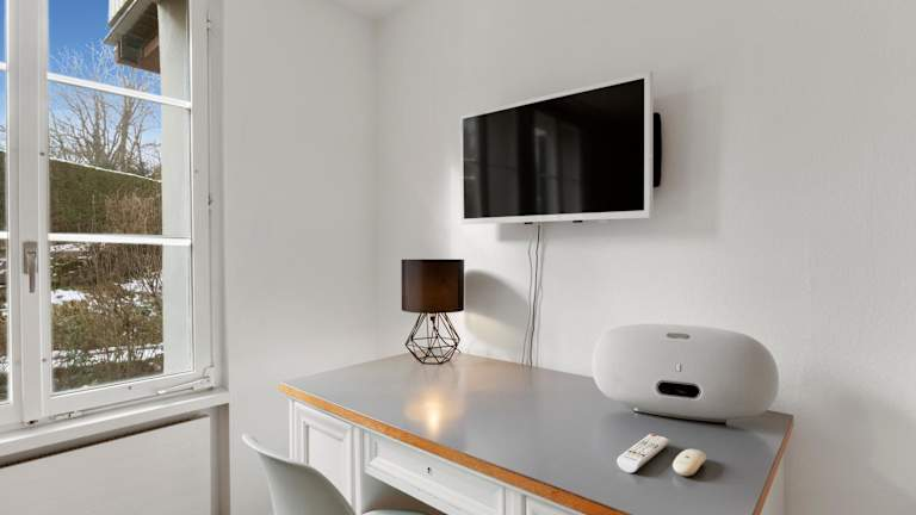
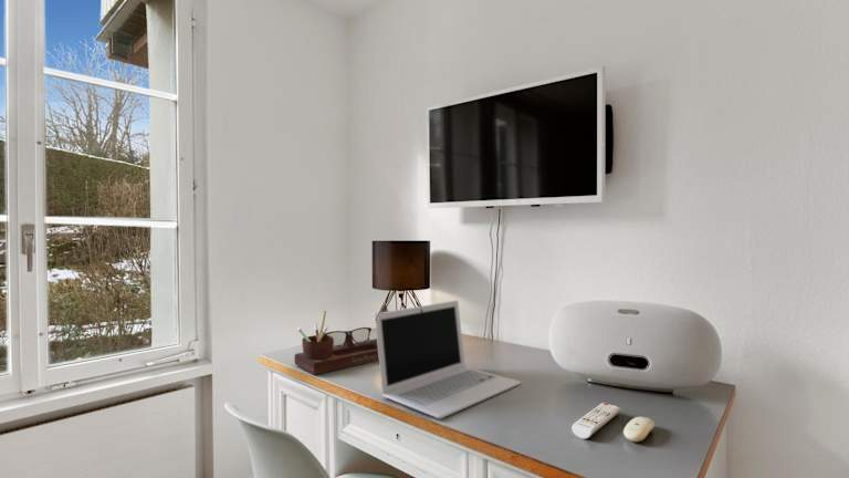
+ desk organizer [293,302,389,375]
+ laptop [374,299,522,420]
